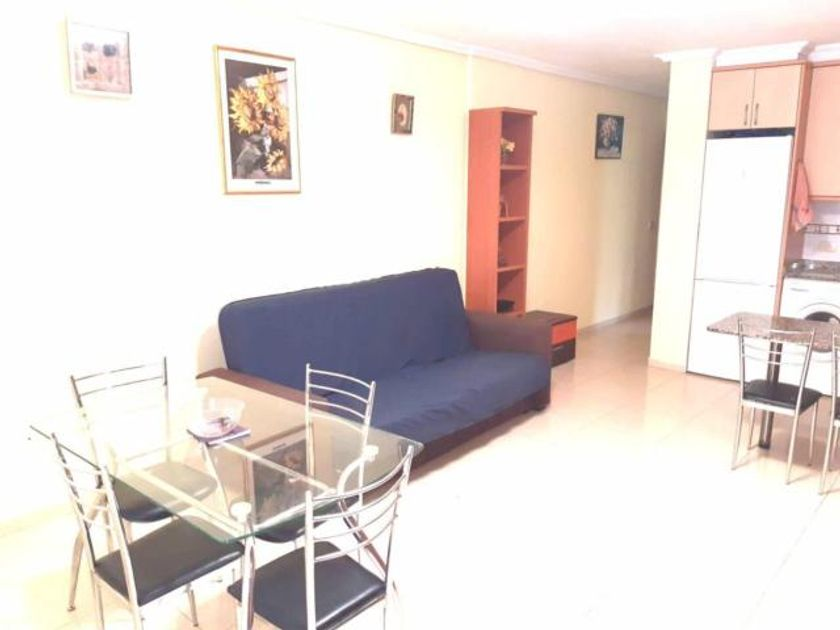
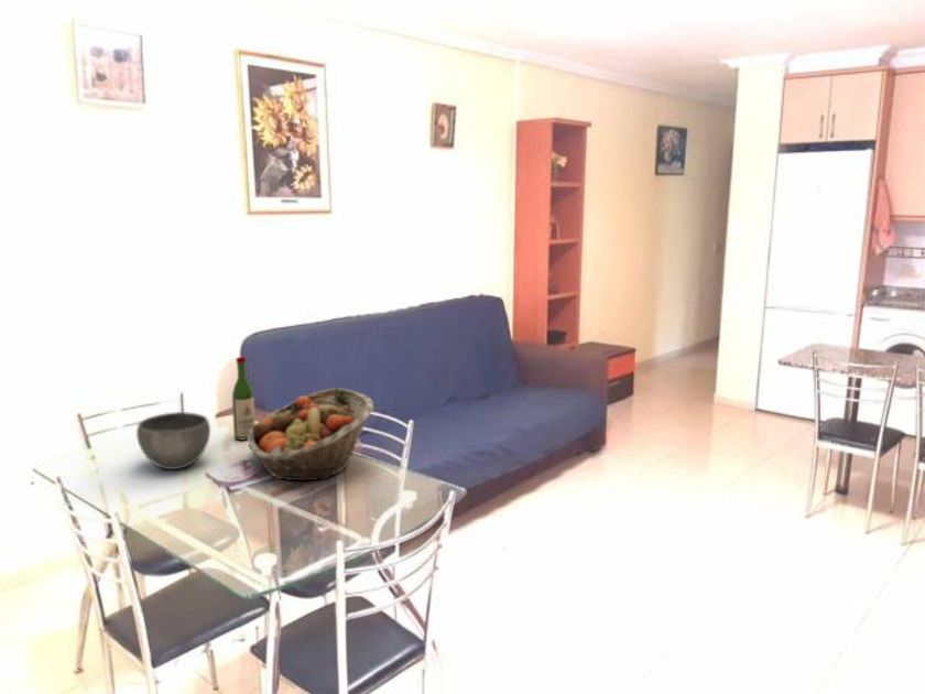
+ wine bottle [231,356,257,441]
+ bowl [135,411,211,470]
+ fruit basket [246,387,374,481]
